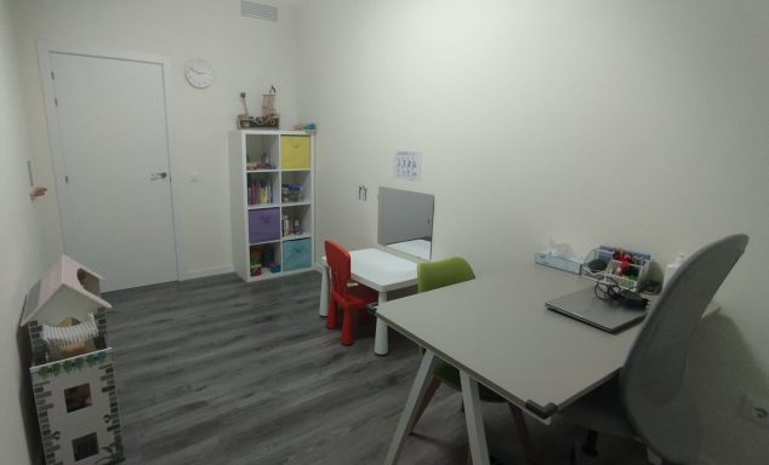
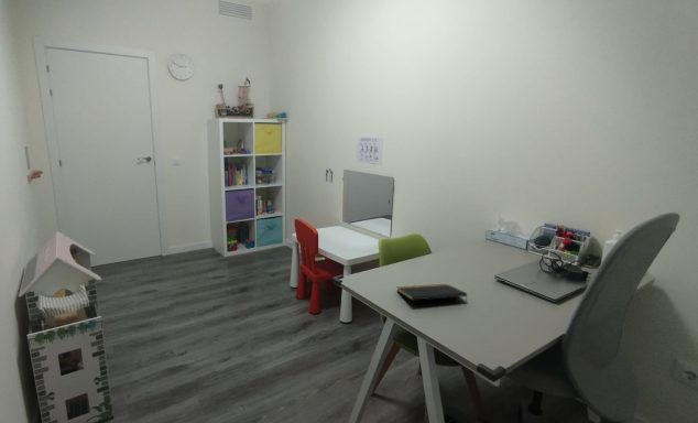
+ notepad [395,283,468,304]
